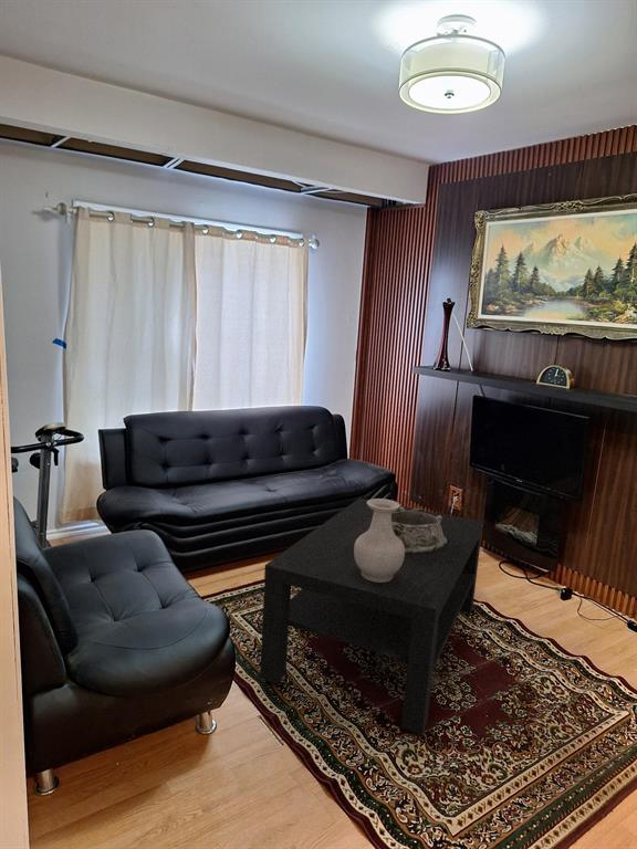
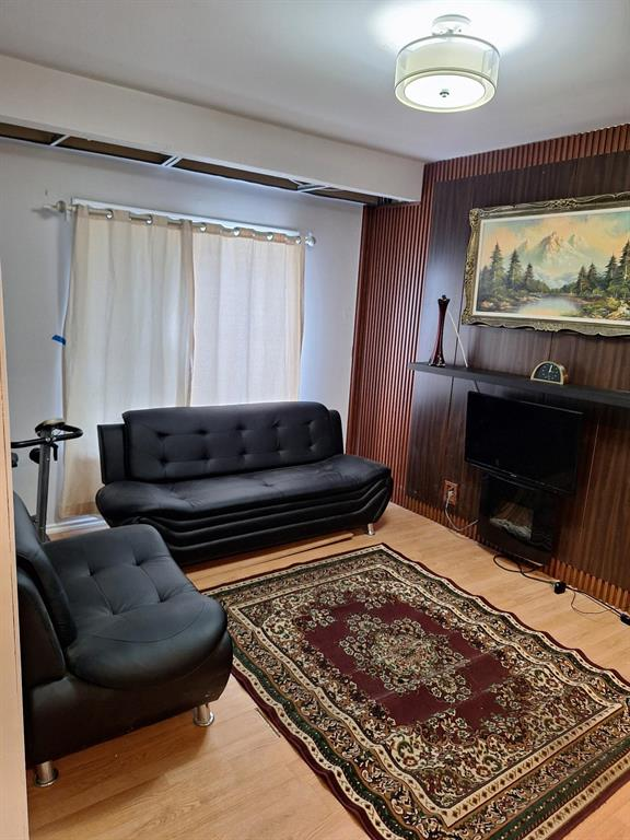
- coffee table [259,497,484,735]
- vase [354,497,405,583]
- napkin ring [391,507,447,553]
